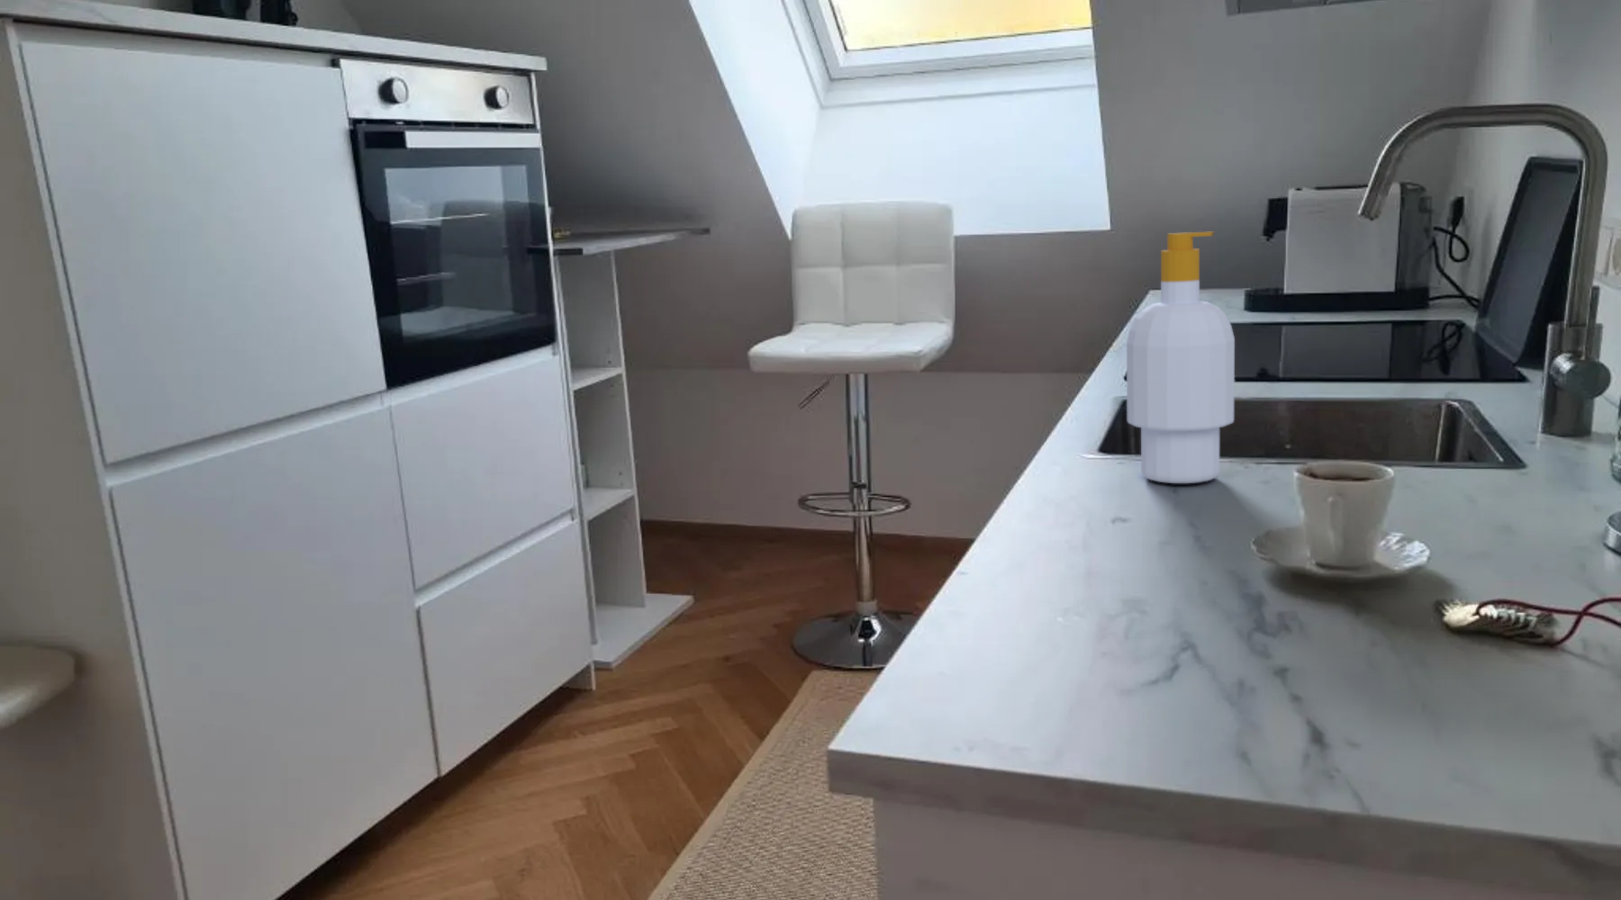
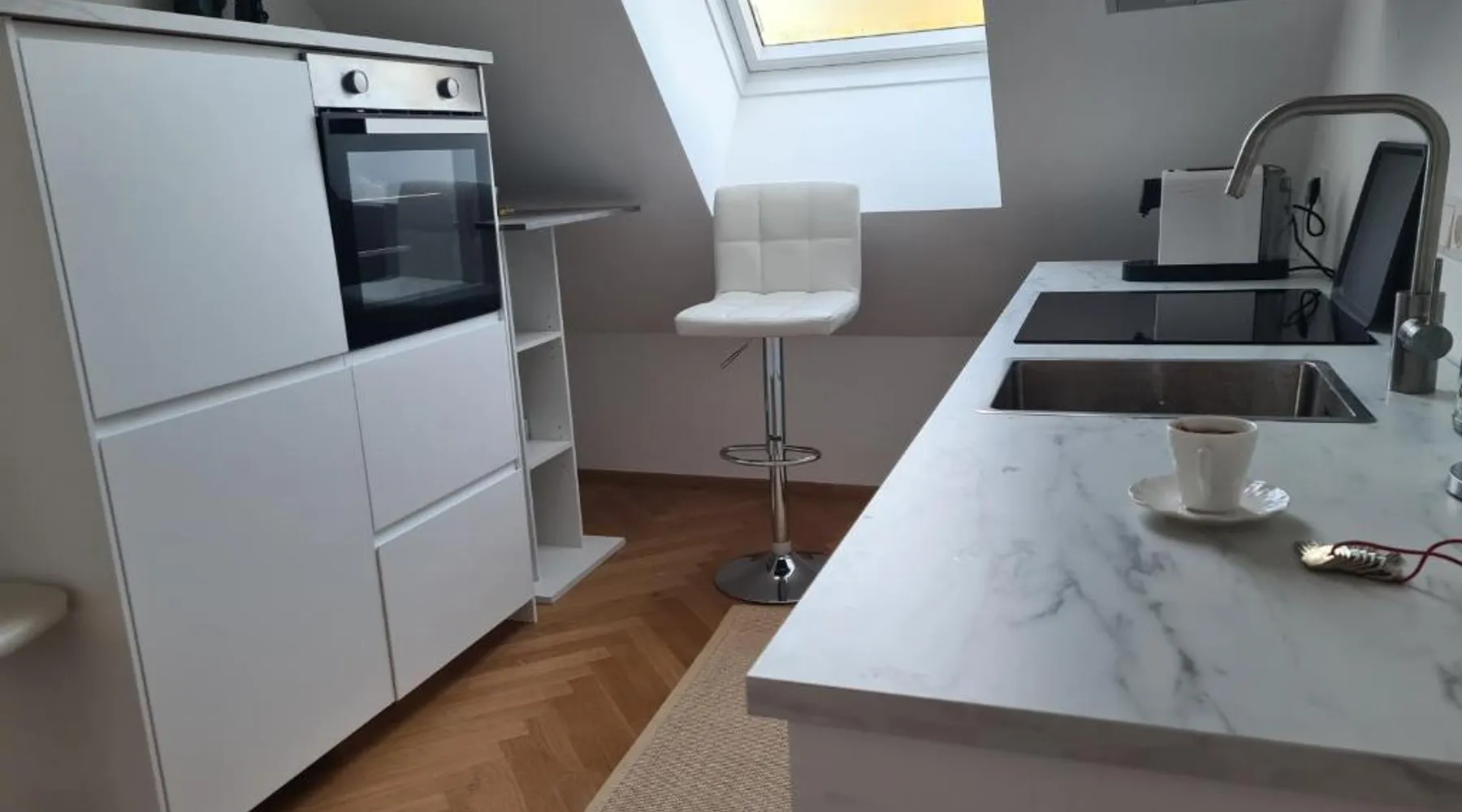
- soap bottle [1125,231,1235,484]
